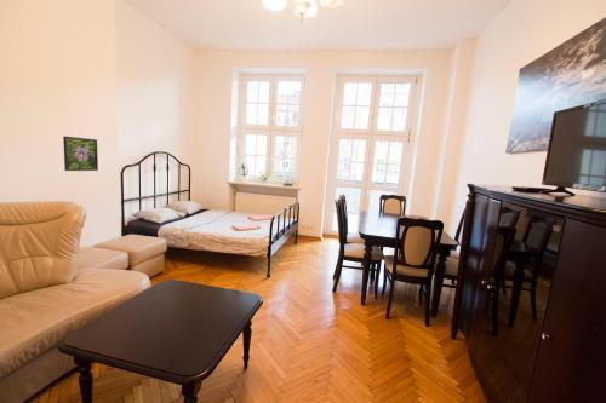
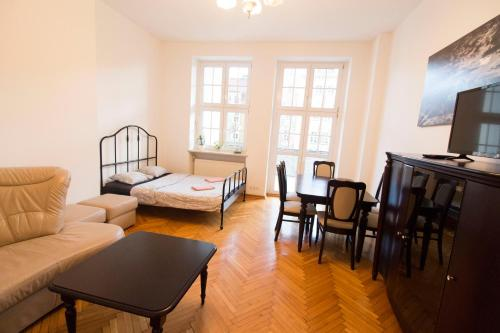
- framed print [62,134,99,172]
